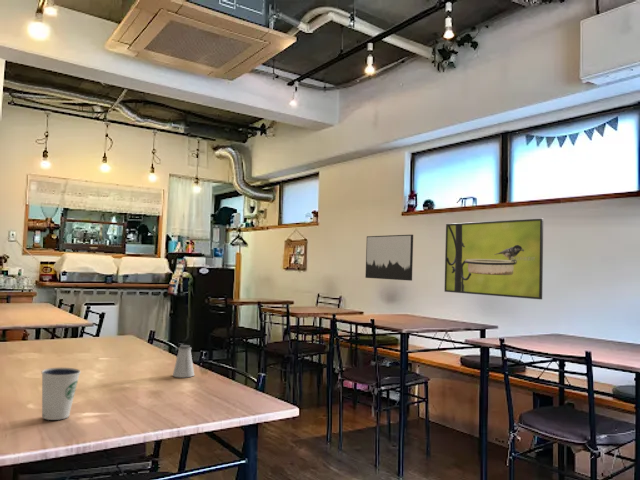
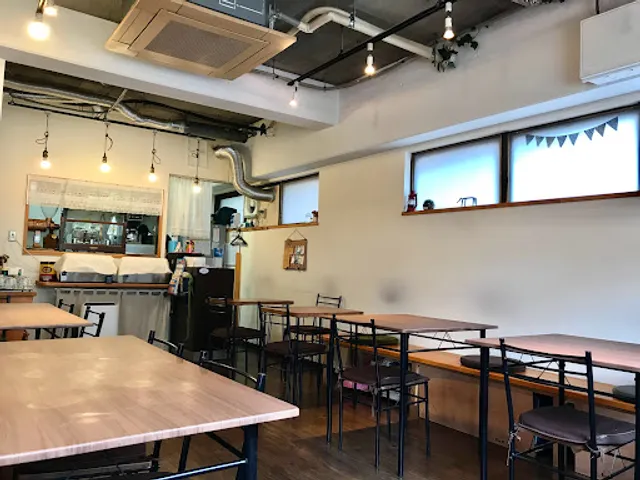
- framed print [443,217,544,300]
- saltshaker [172,344,195,379]
- wall art [364,234,414,282]
- dixie cup [40,367,82,421]
